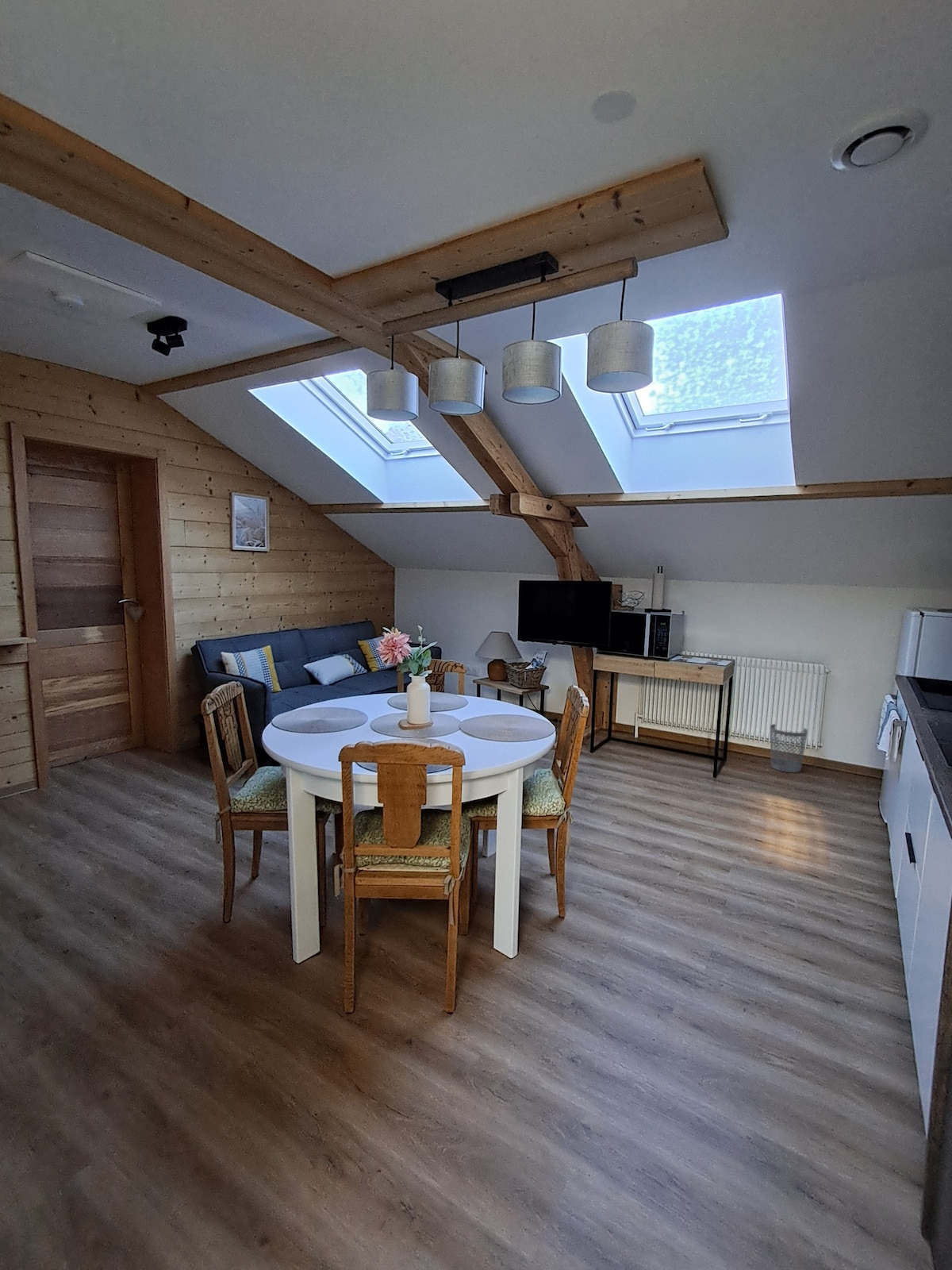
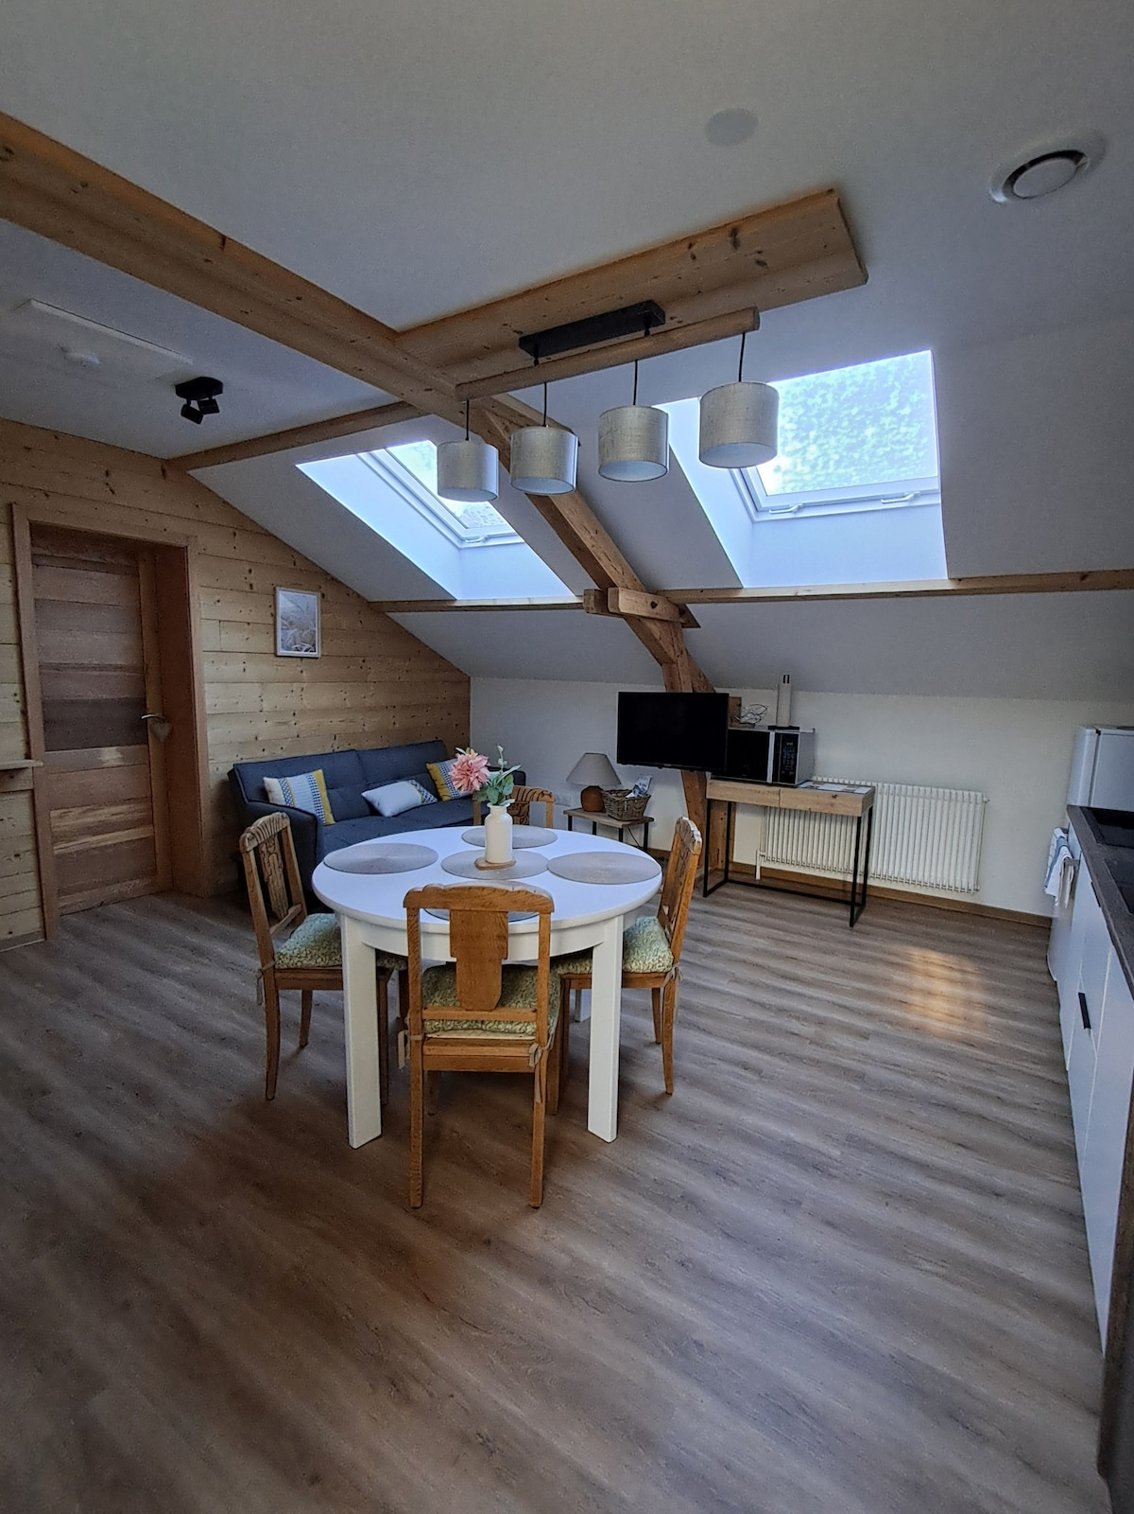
- wastebasket [770,723,808,773]
